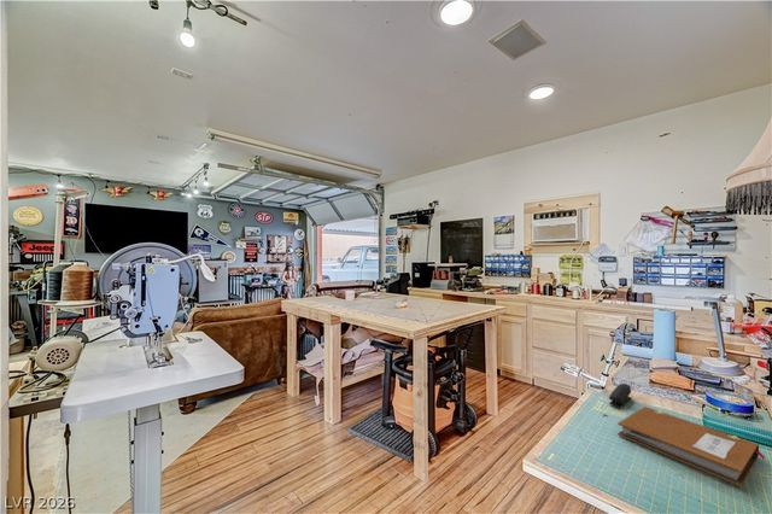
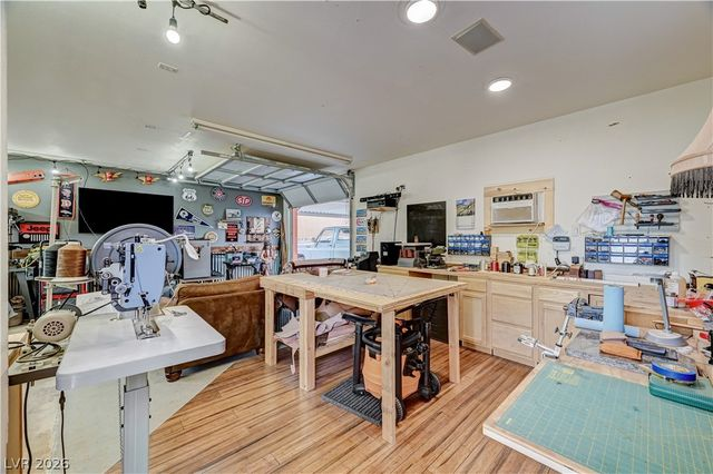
- notebook [616,405,766,487]
- stapler [608,382,632,408]
